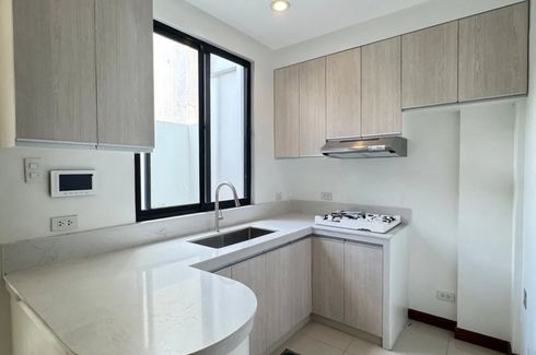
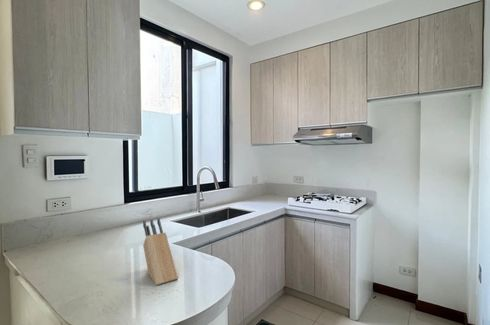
+ knife block [142,217,179,286]
